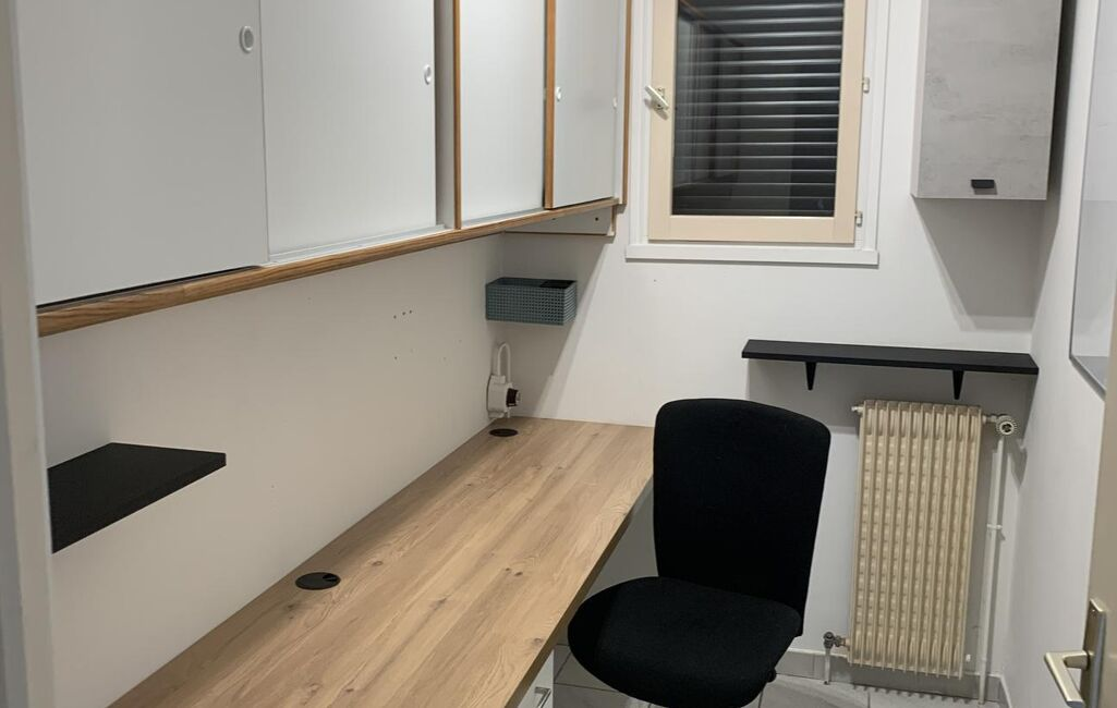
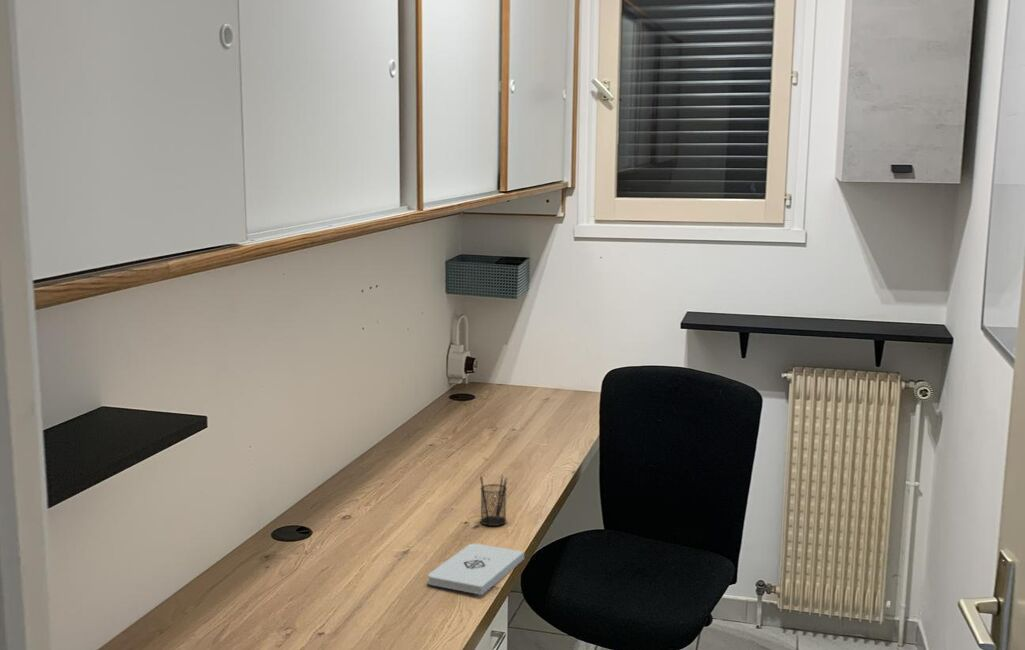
+ pencil holder [479,472,508,527]
+ notepad [427,542,525,596]
